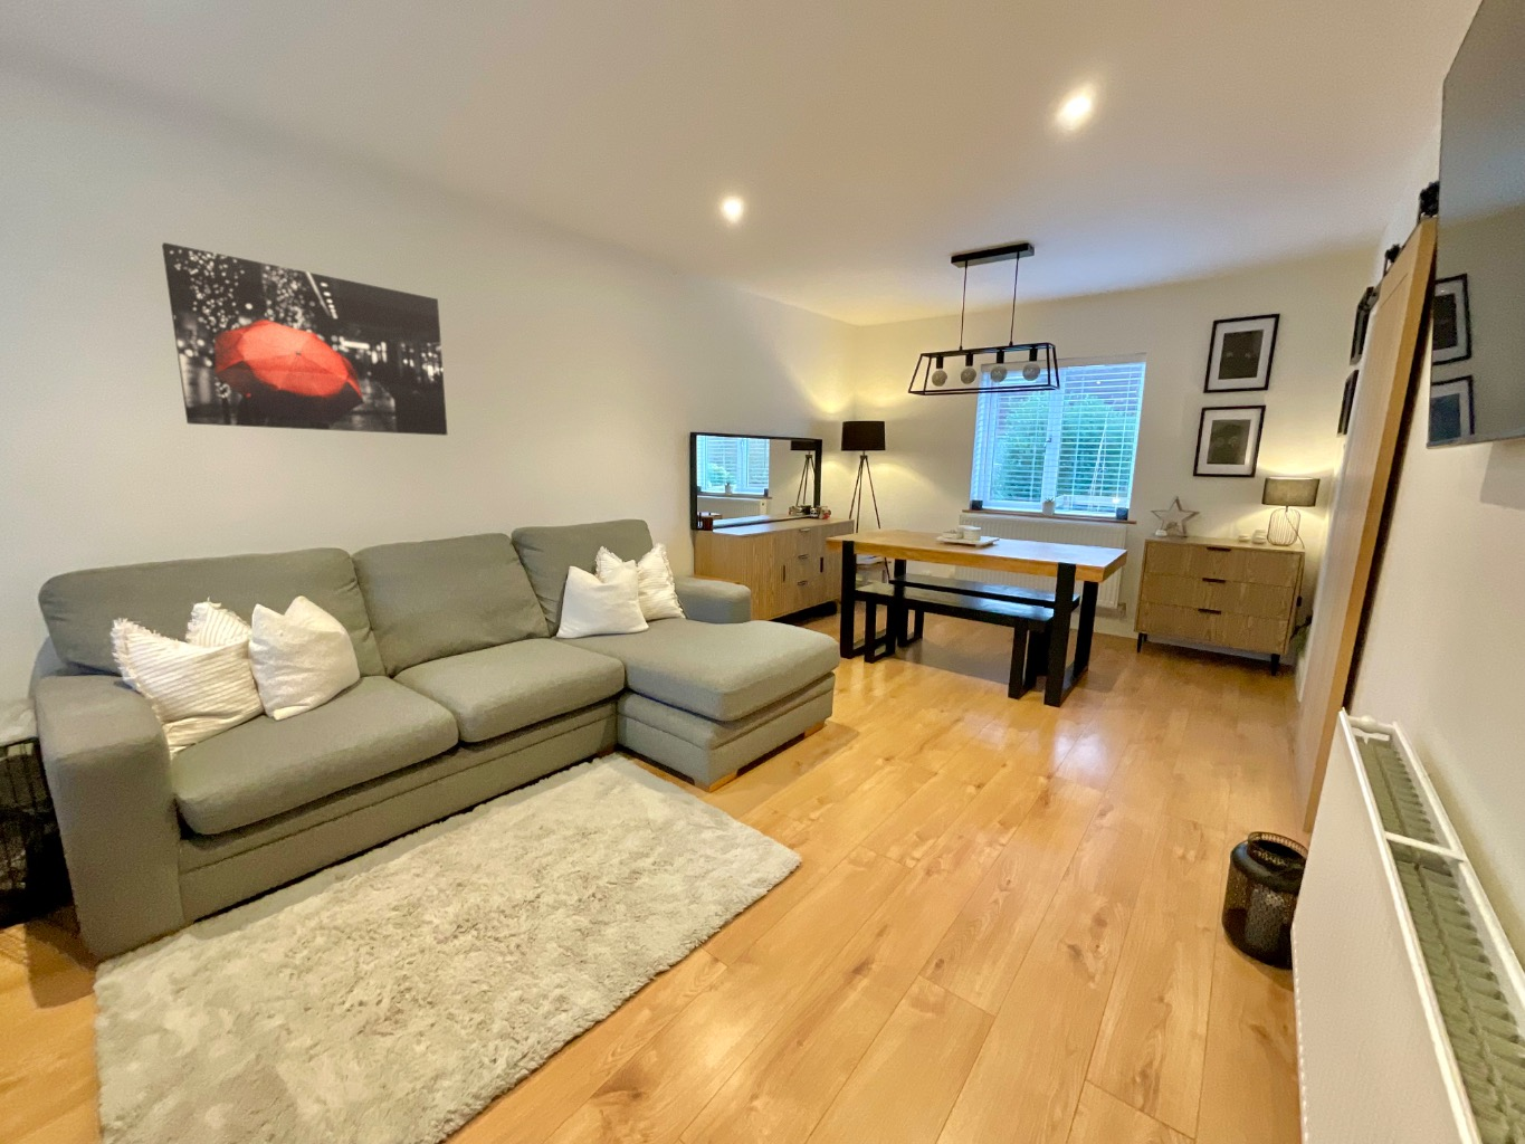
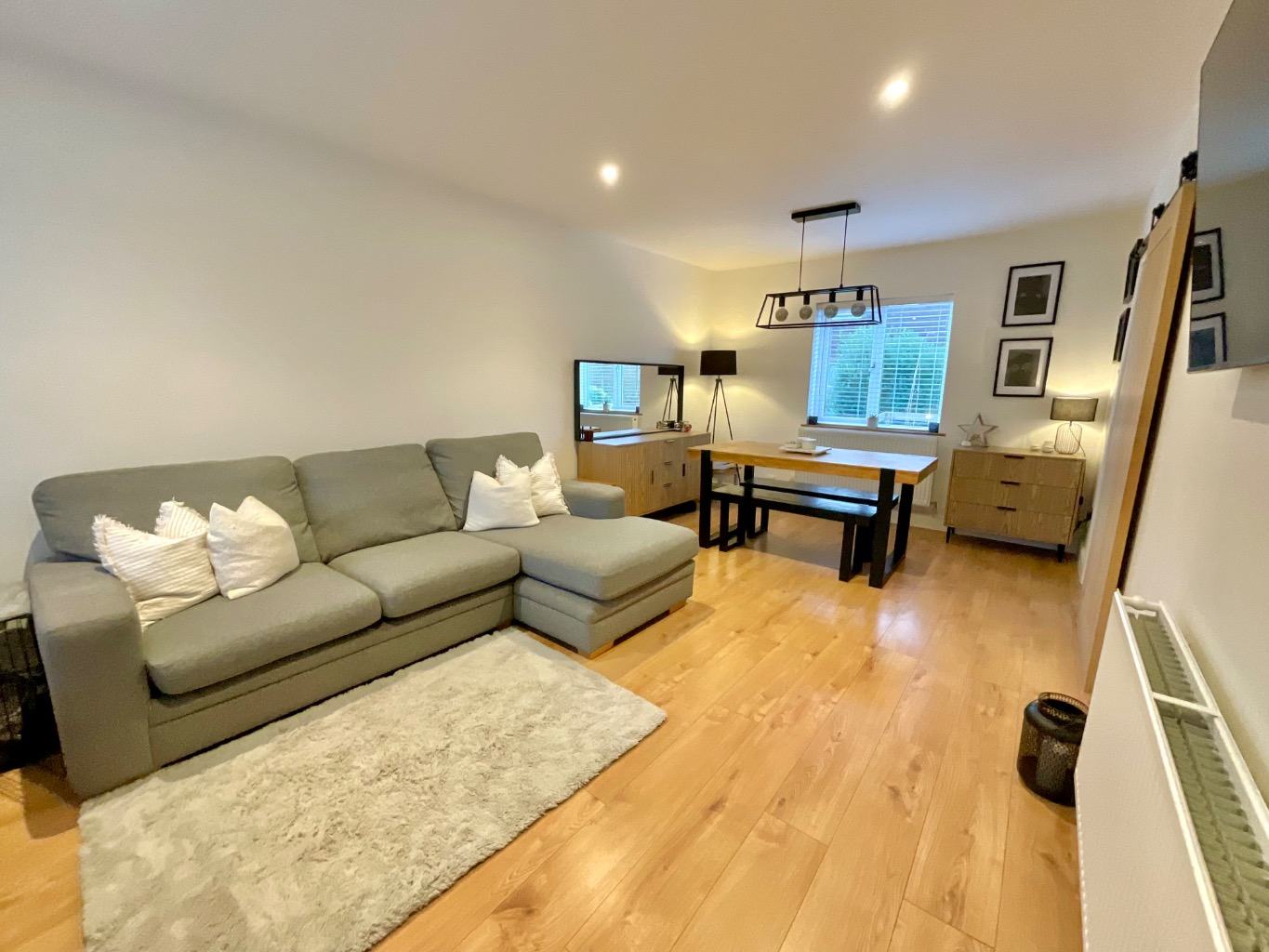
- wall art [161,242,448,437]
